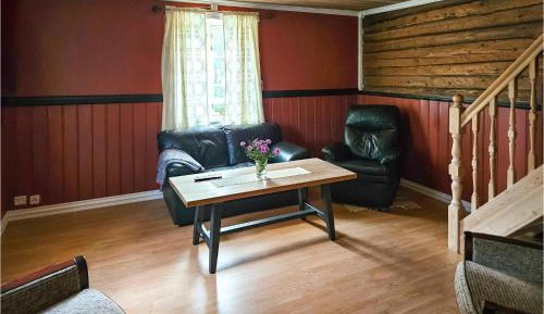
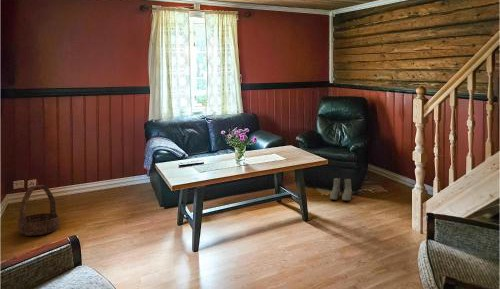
+ boots [329,177,353,202]
+ basket [17,184,60,237]
